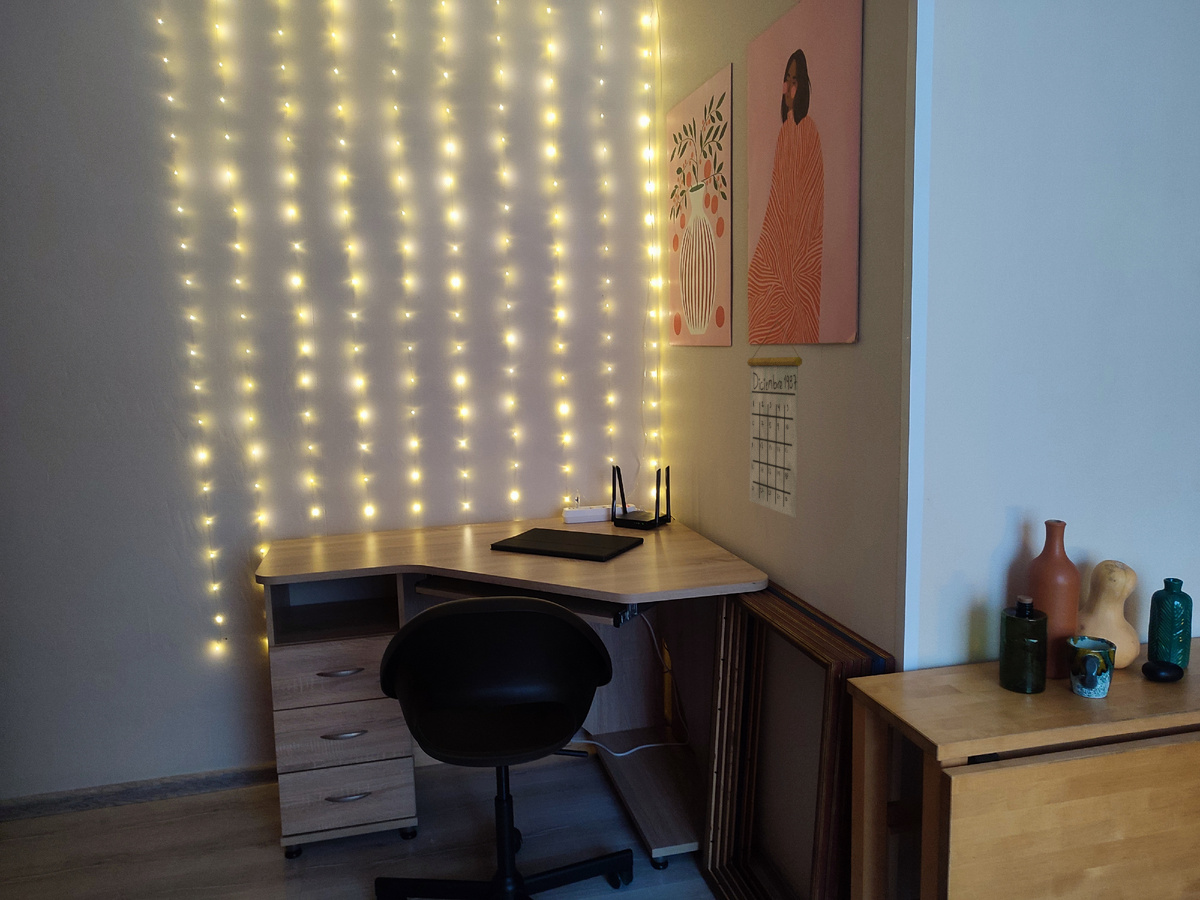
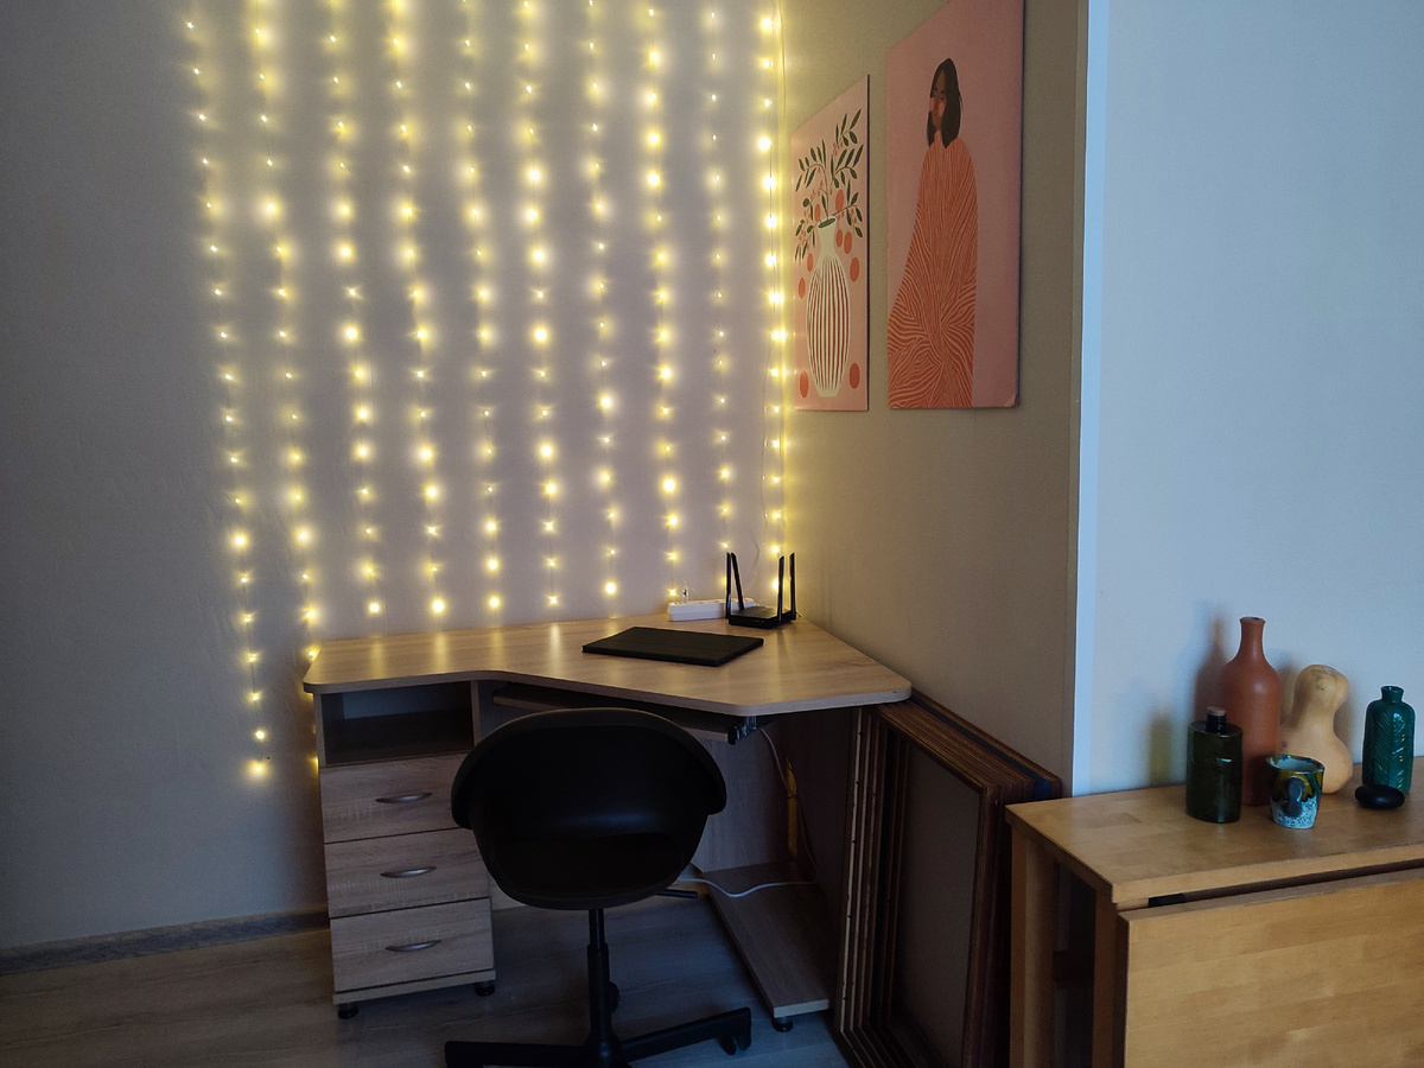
- calendar [746,320,803,519]
